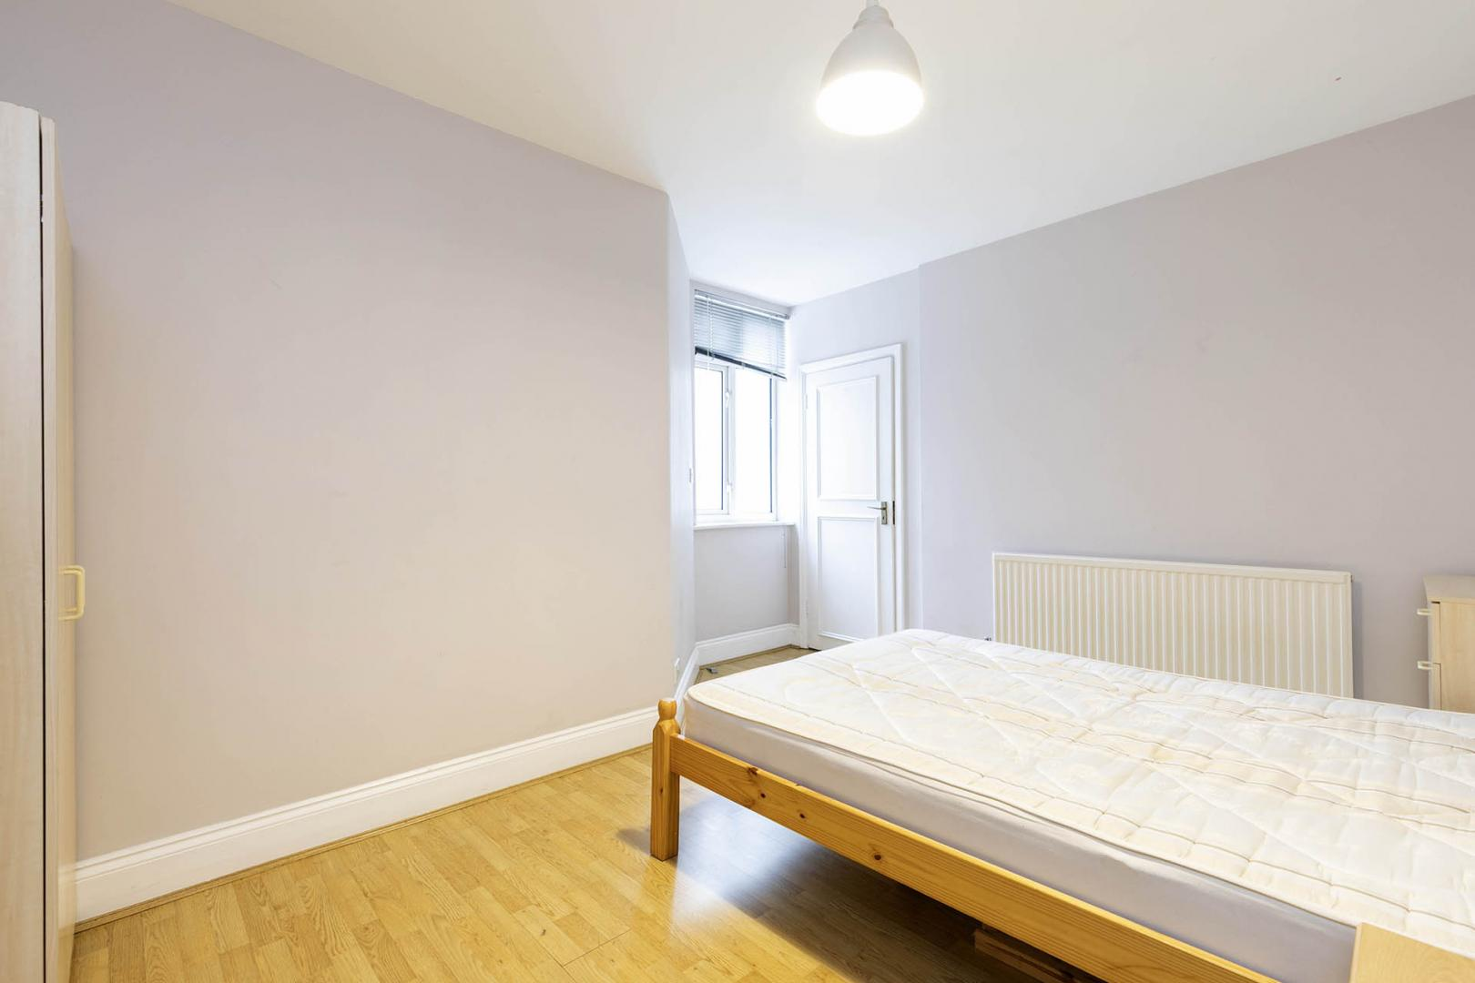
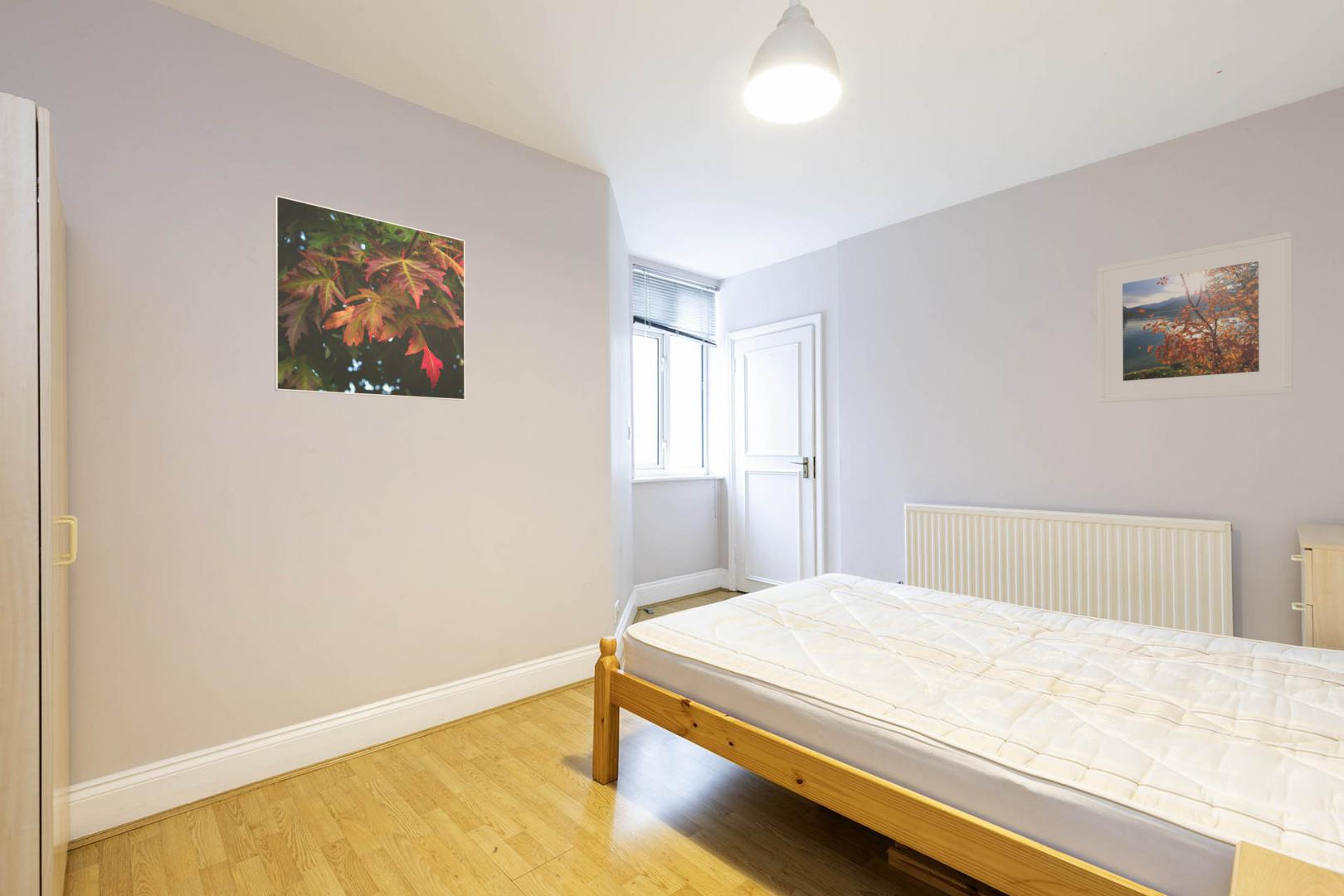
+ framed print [1097,231,1293,403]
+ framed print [274,194,466,402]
